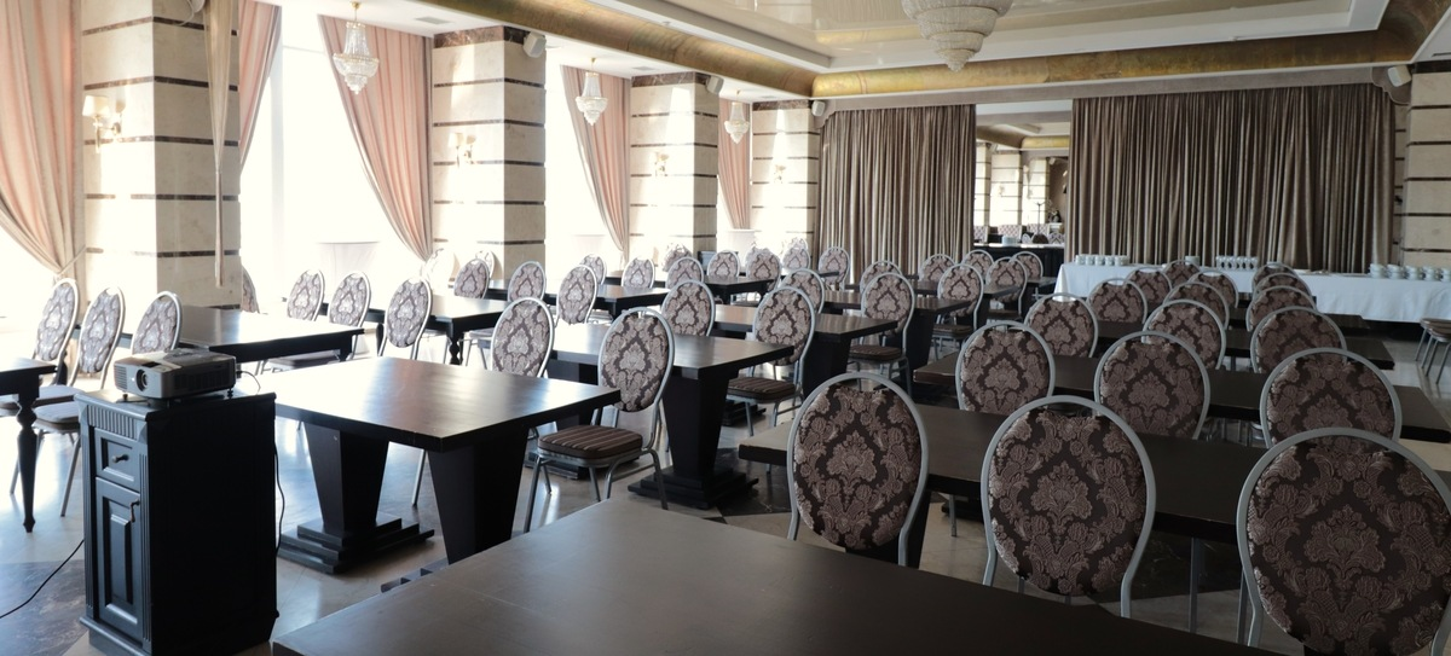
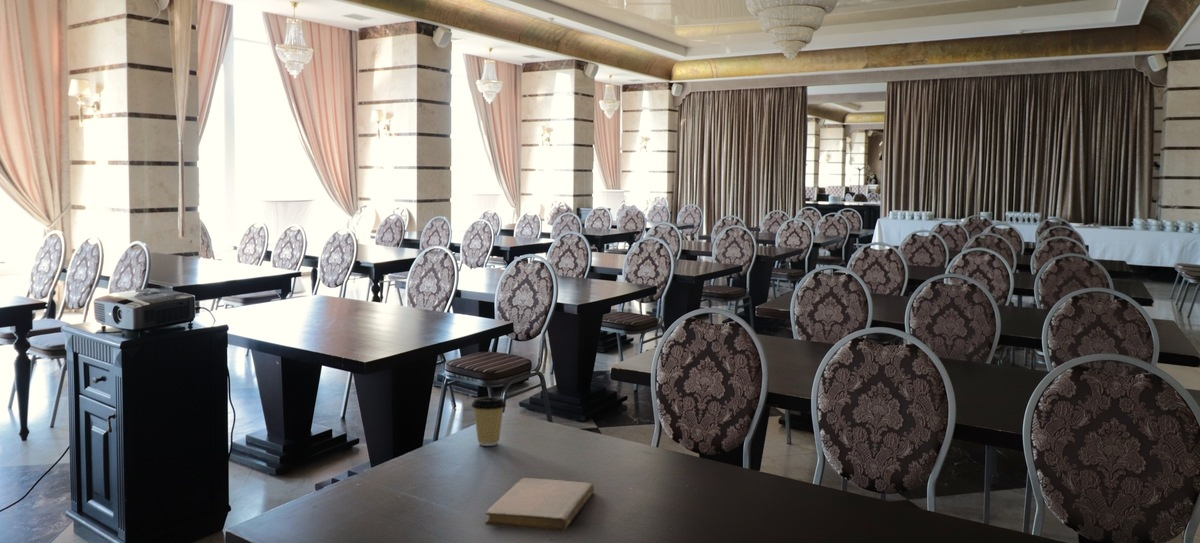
+ notebook [484,477,595,533]
+ coffee cup [470,396,507,447]
